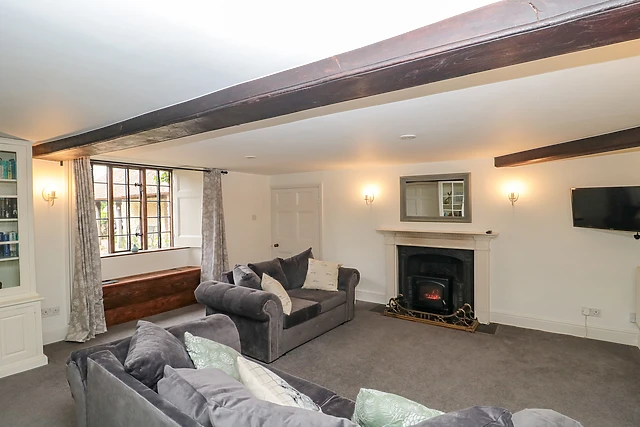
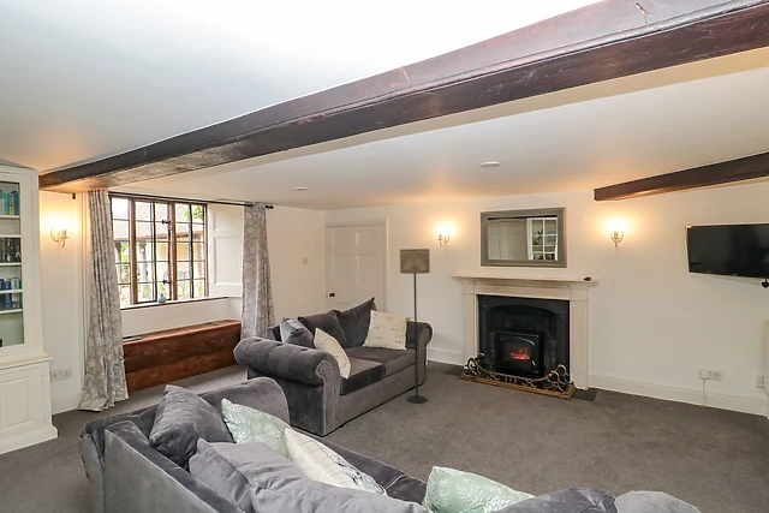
+ floor lamp [399,247,431,405]
